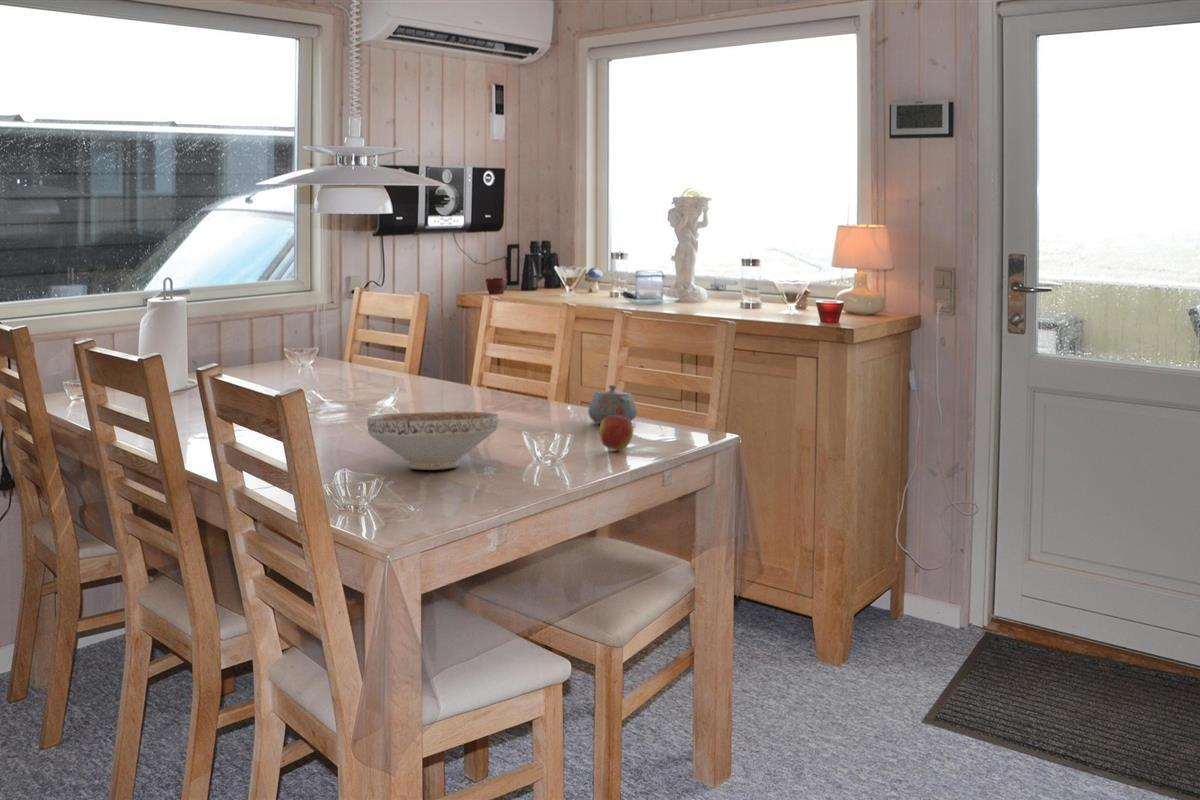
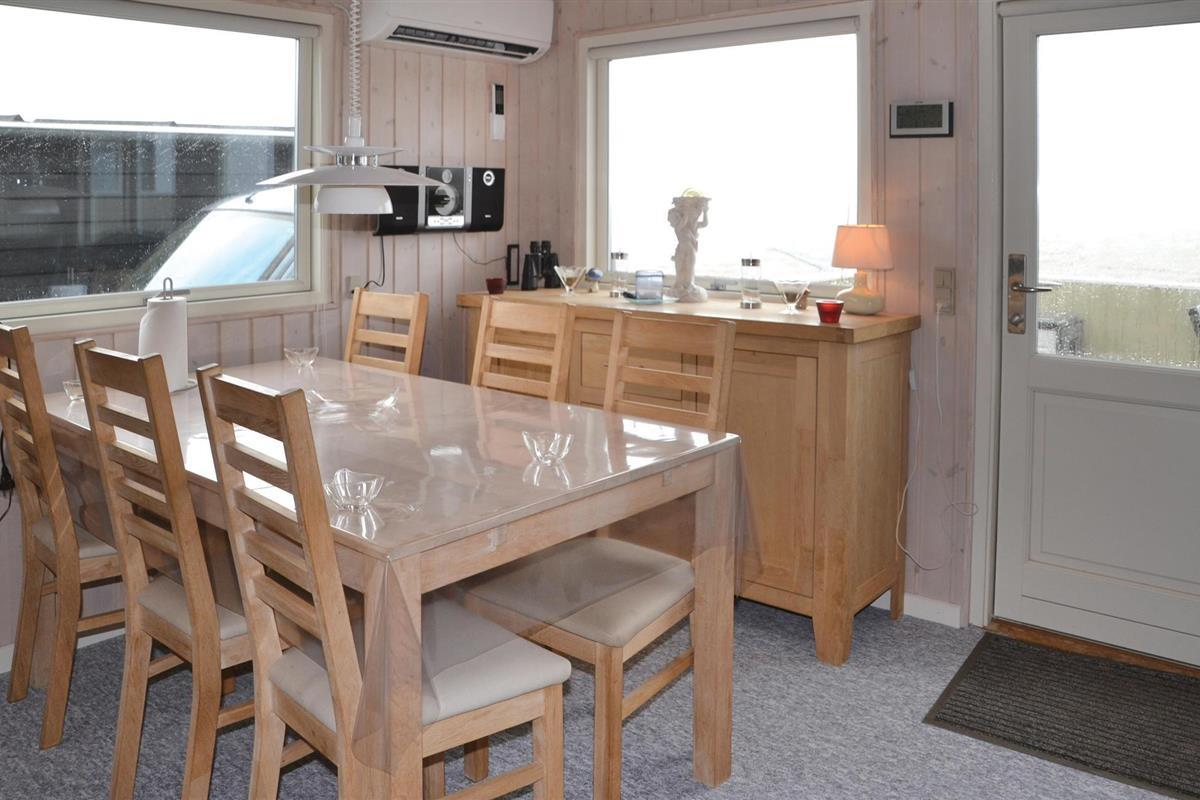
- apple [598,416,635,452]
- teapot [587,384,638,425]
- decorative bowl [366,411,499,471]
